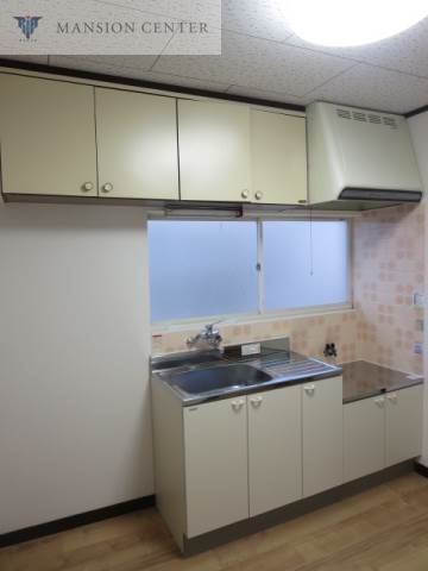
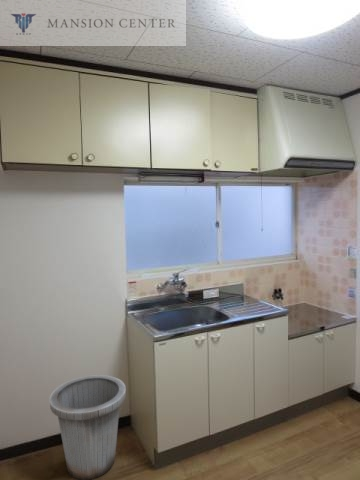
+ trash can [49,374,127,480]
